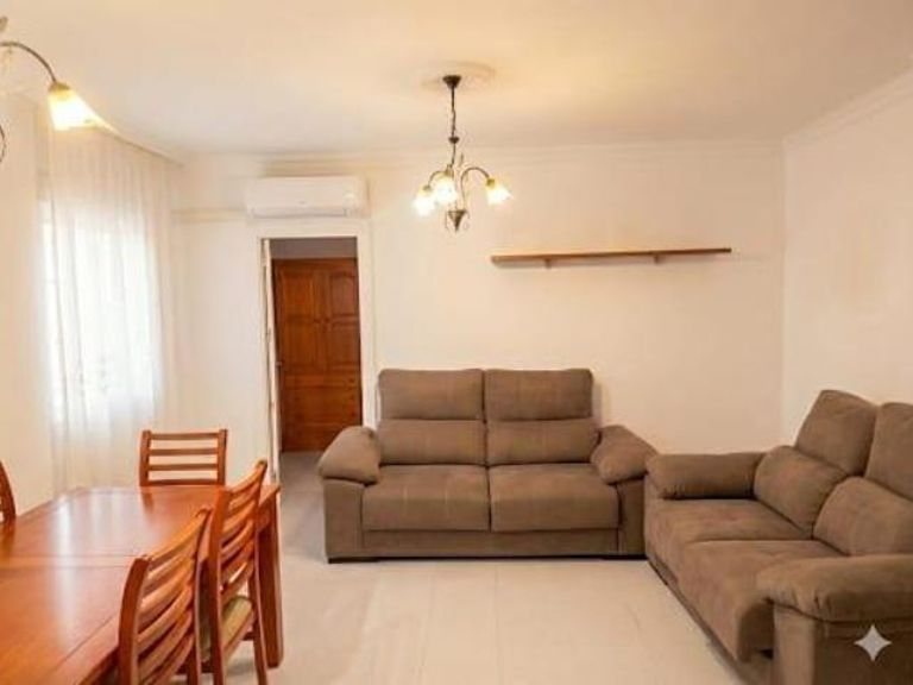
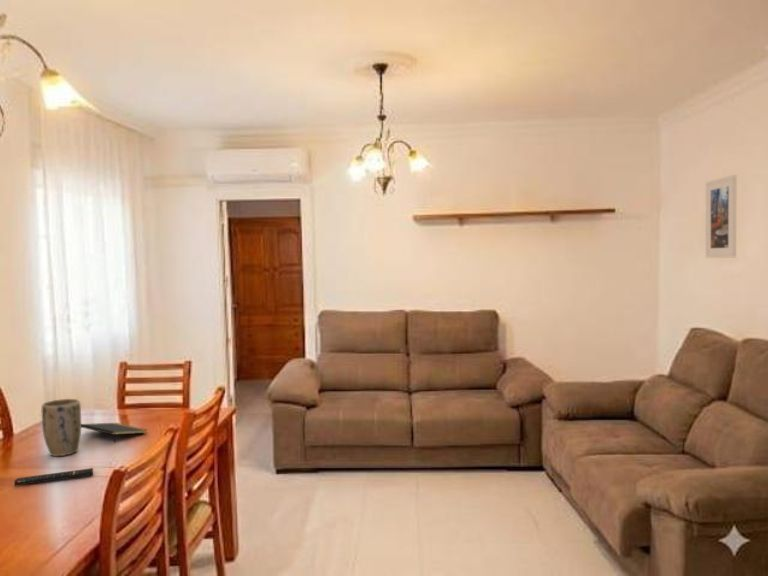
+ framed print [705,174,737,259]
+ plant pot [41,398,82,457]
+ notepad [81,422,148,444]
+ remote control [13,467,94,487]
